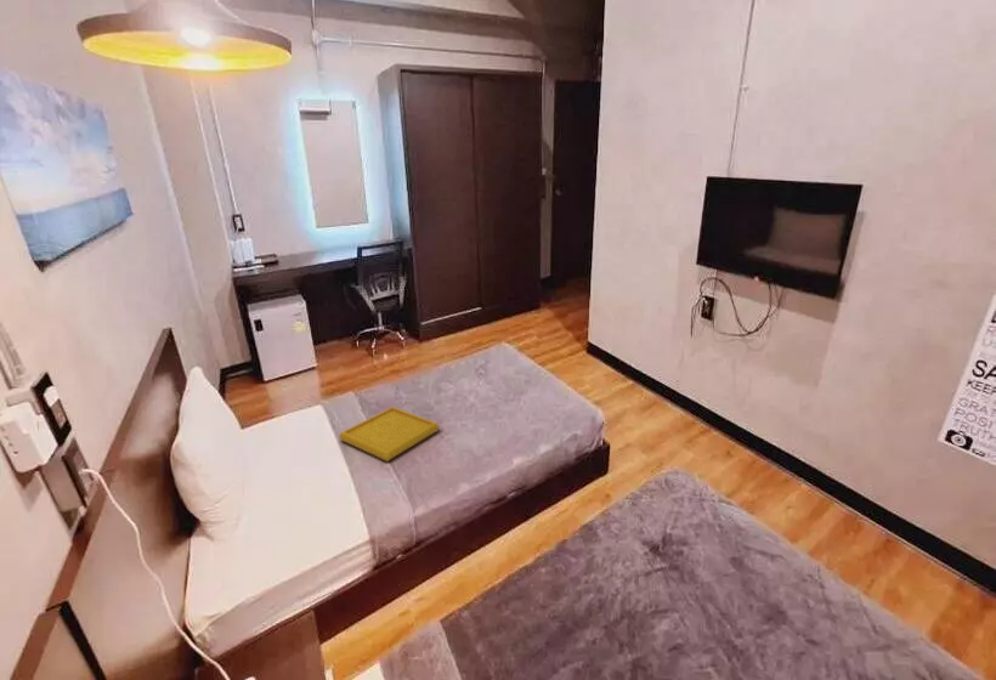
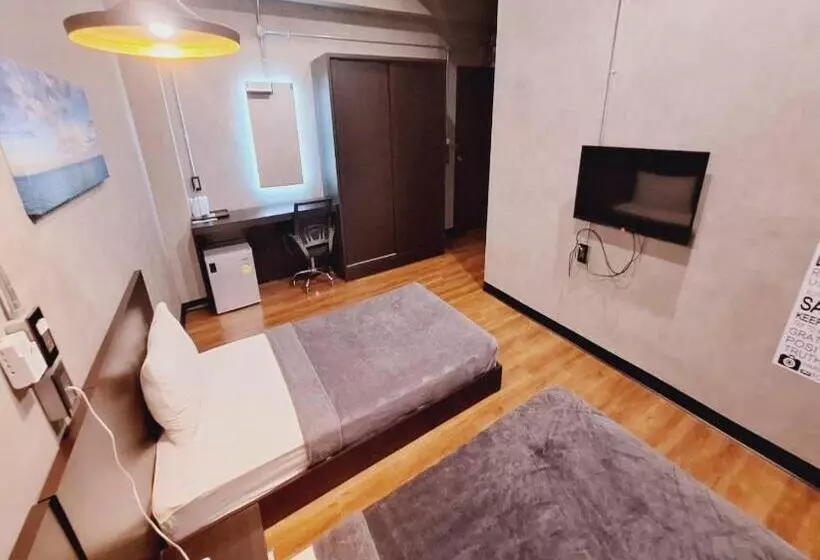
- serving tray [338,406,441,463]
